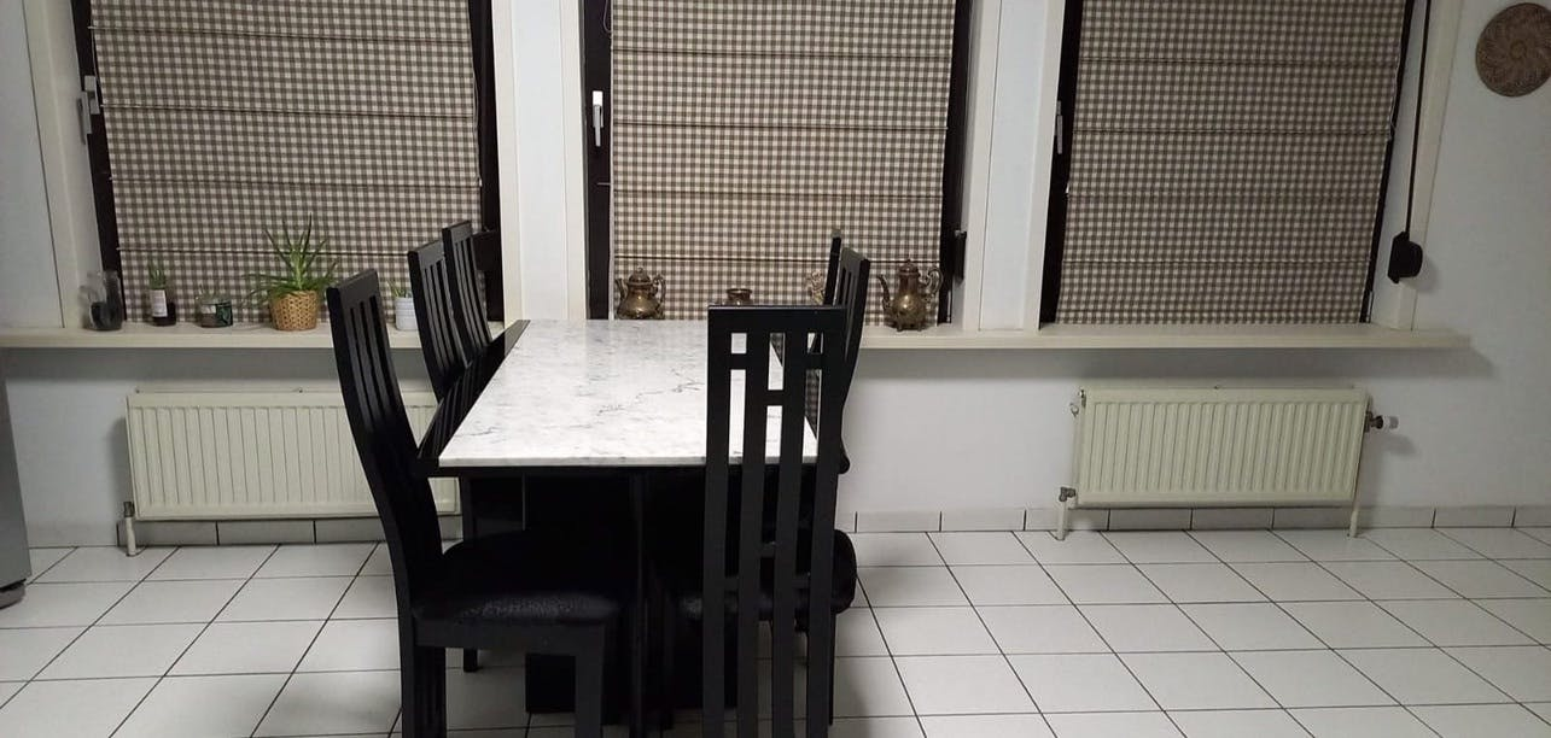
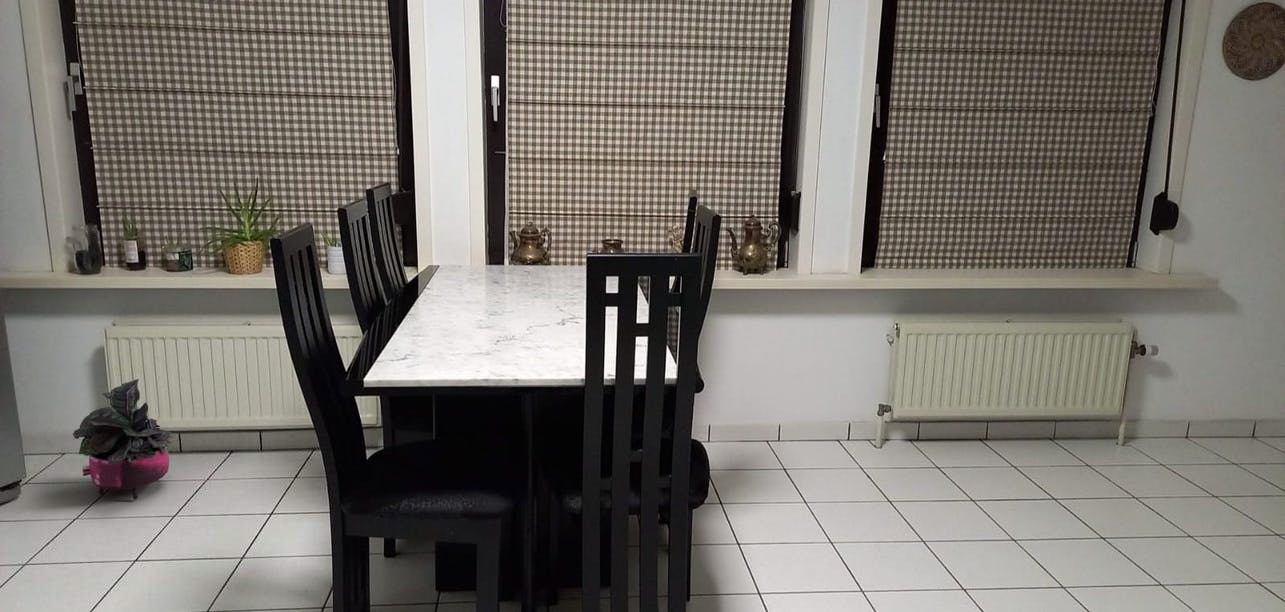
+ potted plant [72,378,174,501]
